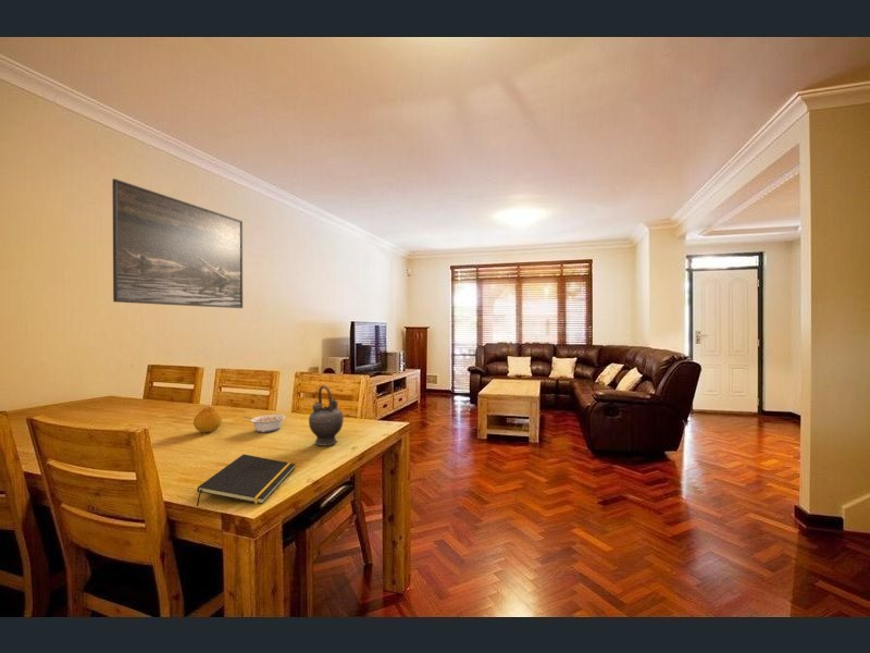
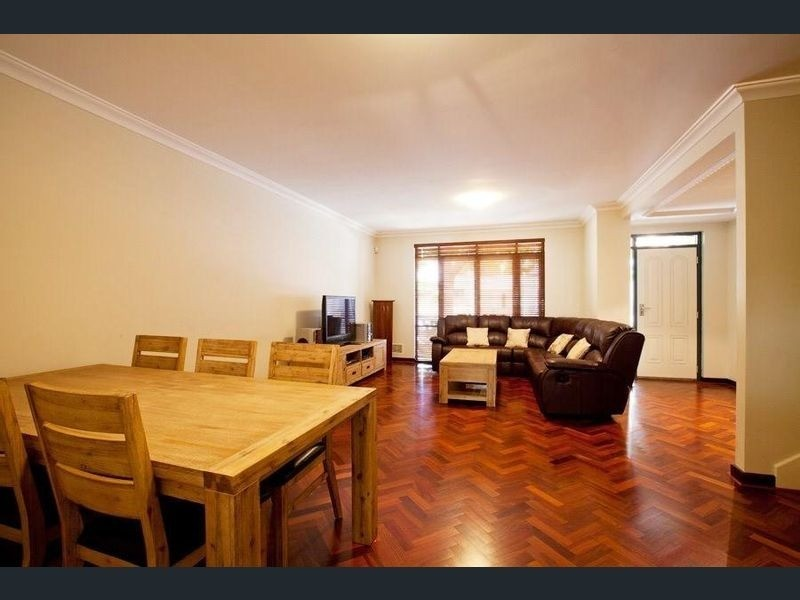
- notepad [196,453,296,507]
- teapot [308,384,345,446]
- legume [244,414,286,433]
- fruit [192,406,223,433]
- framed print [111,177,244,309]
